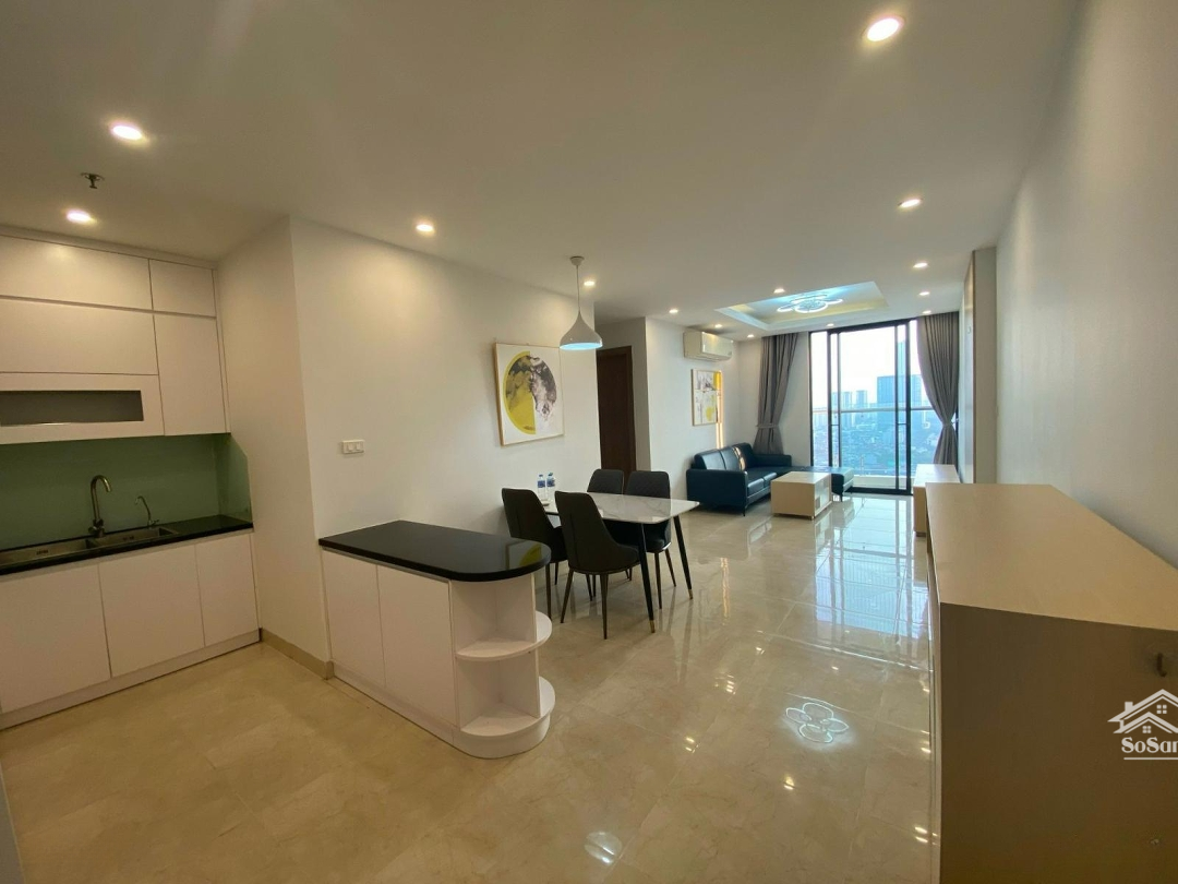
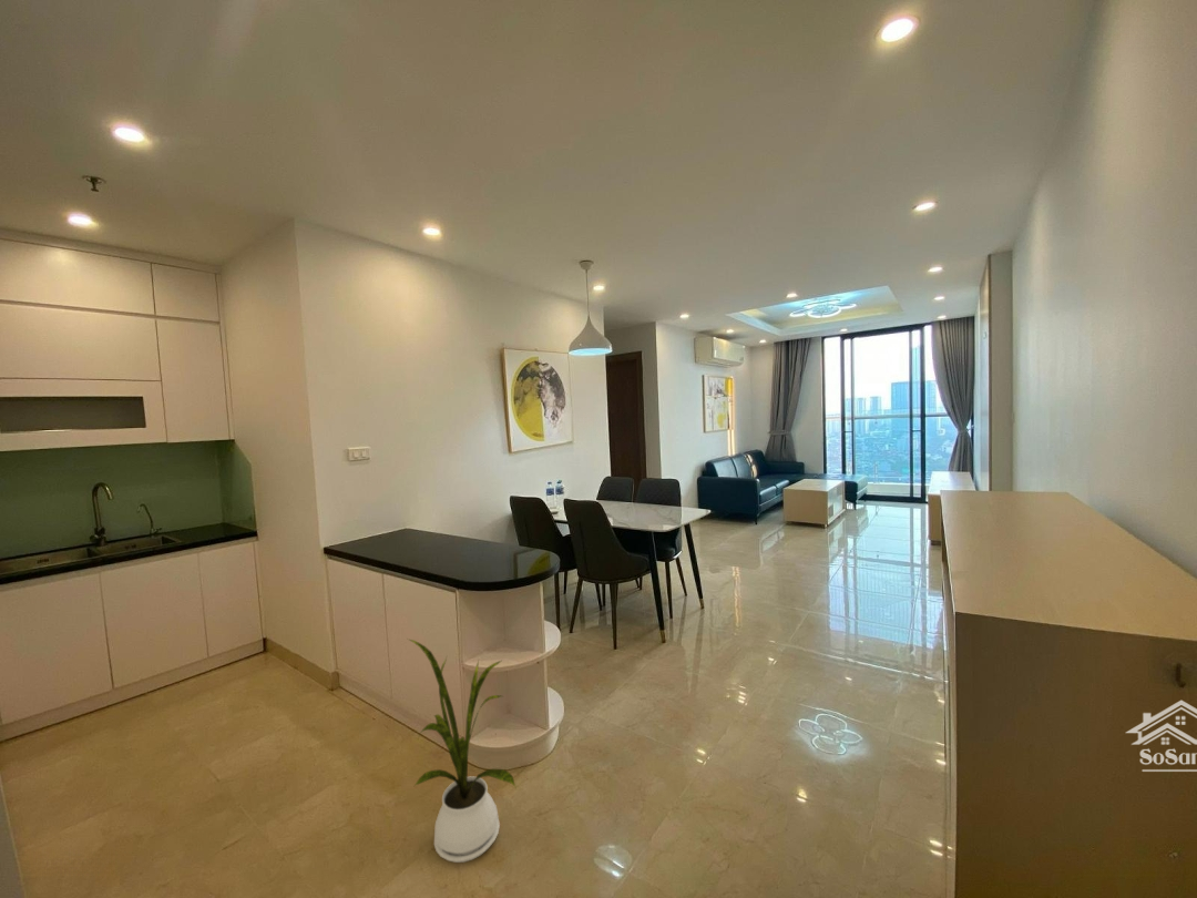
+ house plant [407,637,518,864]
